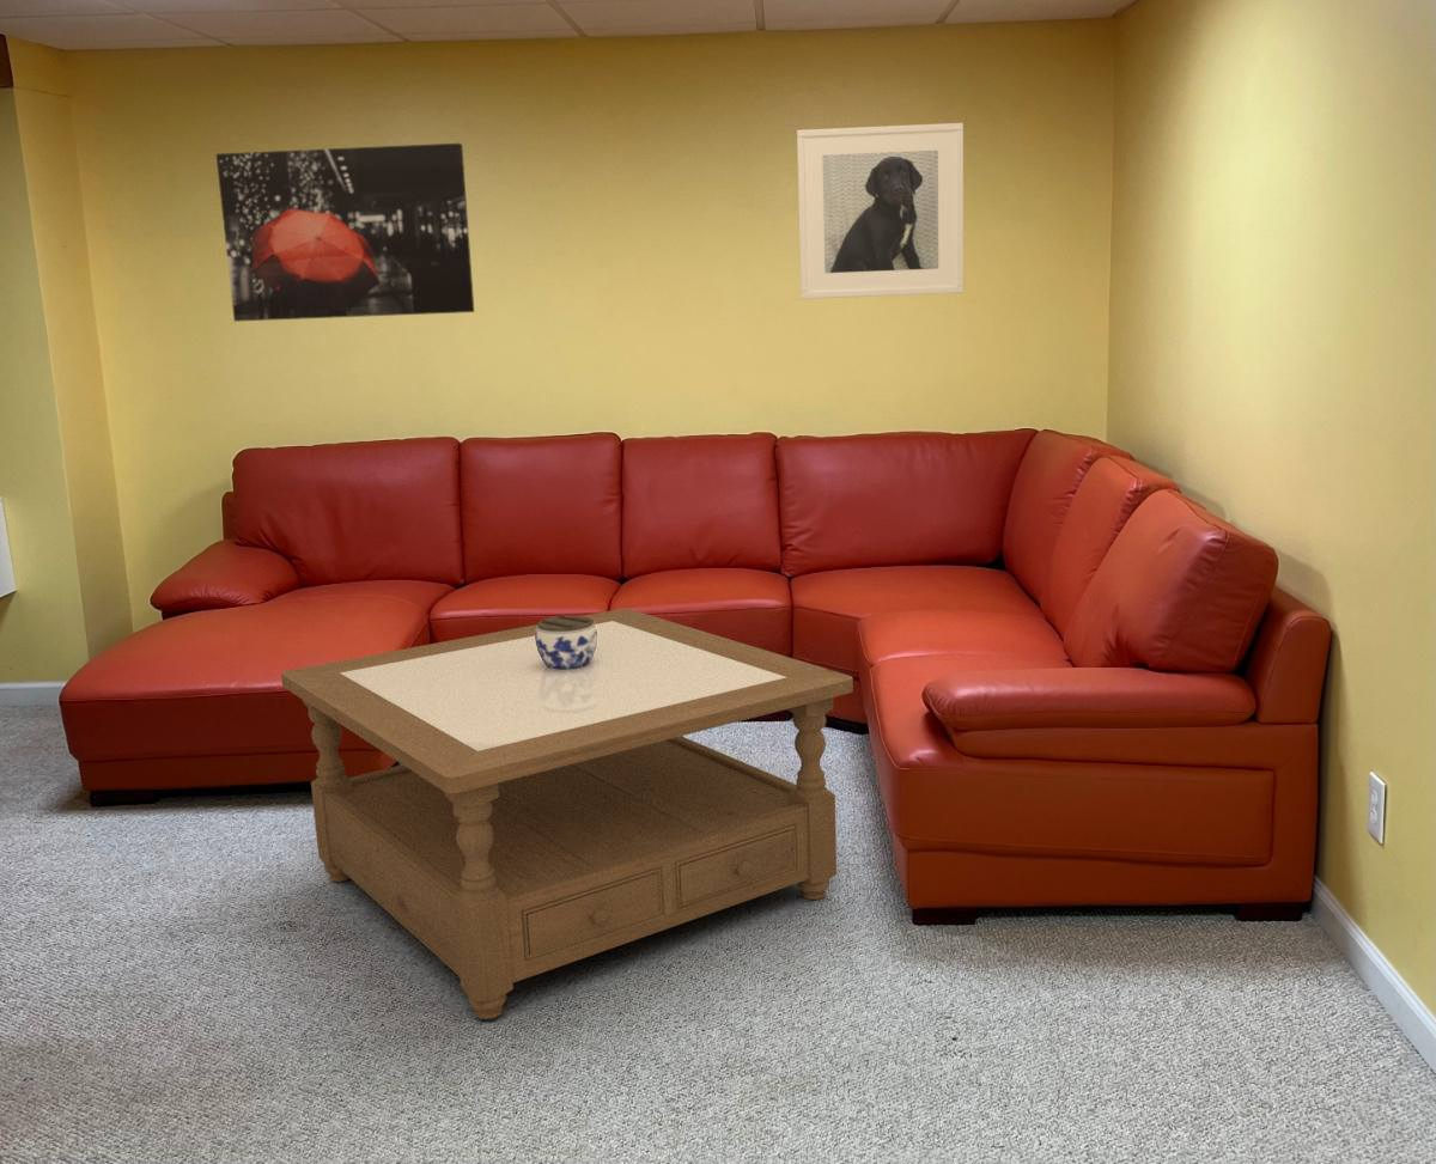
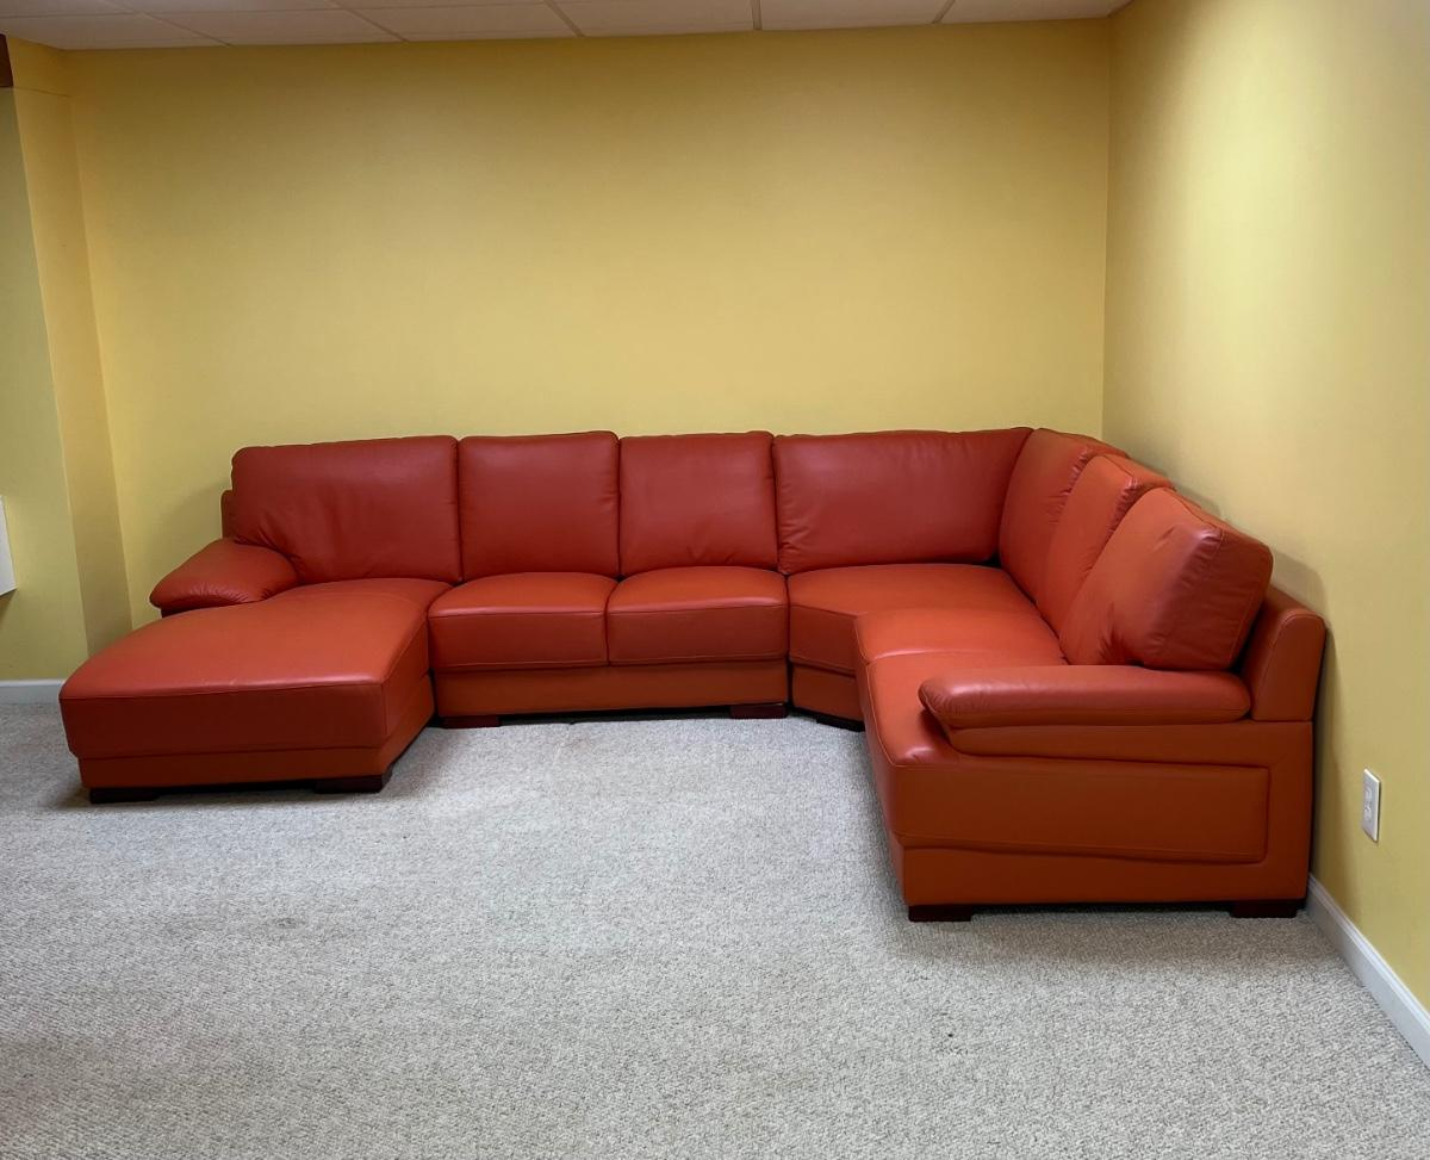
- wall art [215,142,475,323]
- jar [535,614,597,670]
- coffee table [280,608,854,1020]
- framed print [796,122,965,300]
